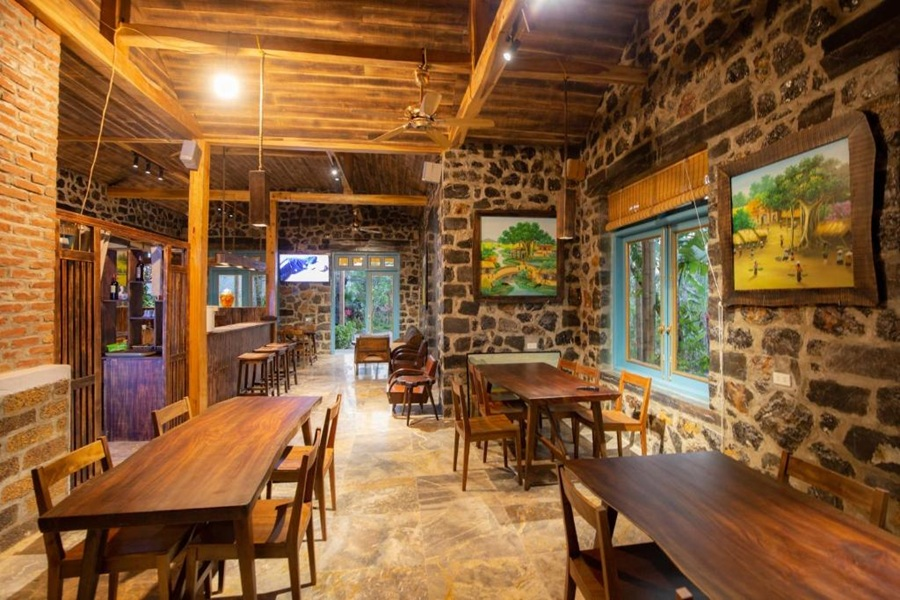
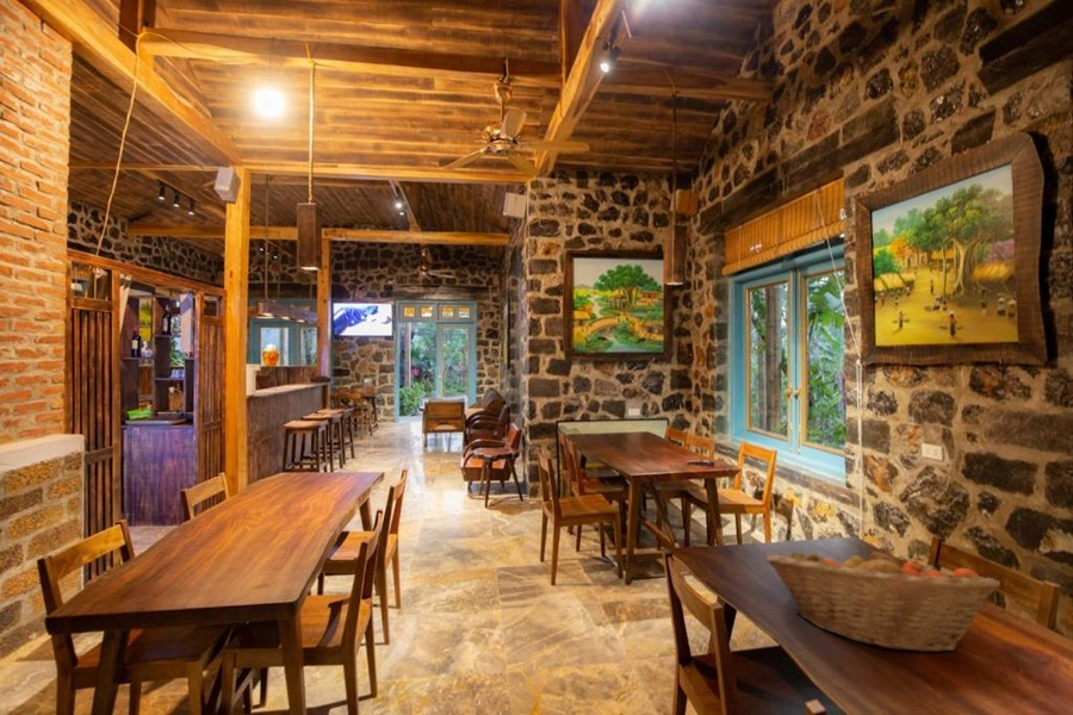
+ fruit basket [764,543,1001,653]
